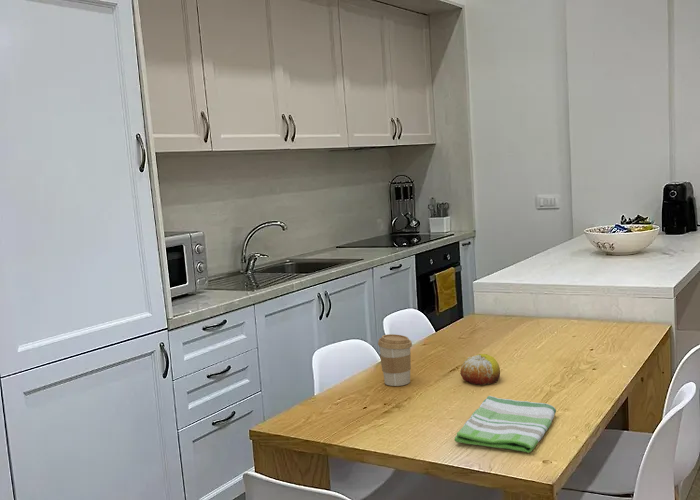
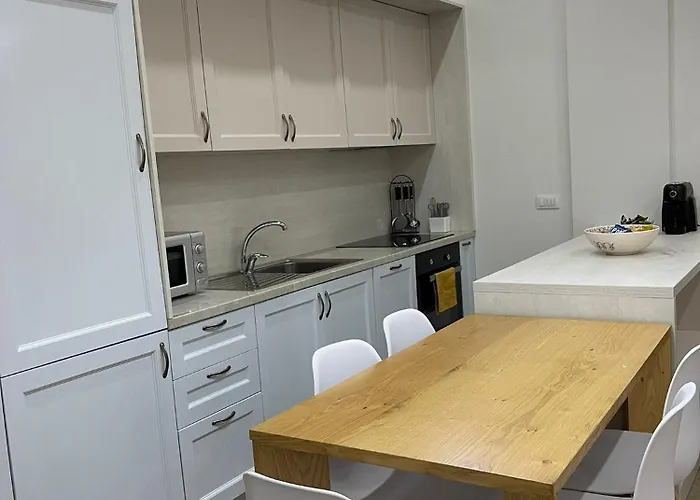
- coffee cup [377,333,413,387]
- dish towel [454,395,557,454]
- fruit [459,353,501,386]
